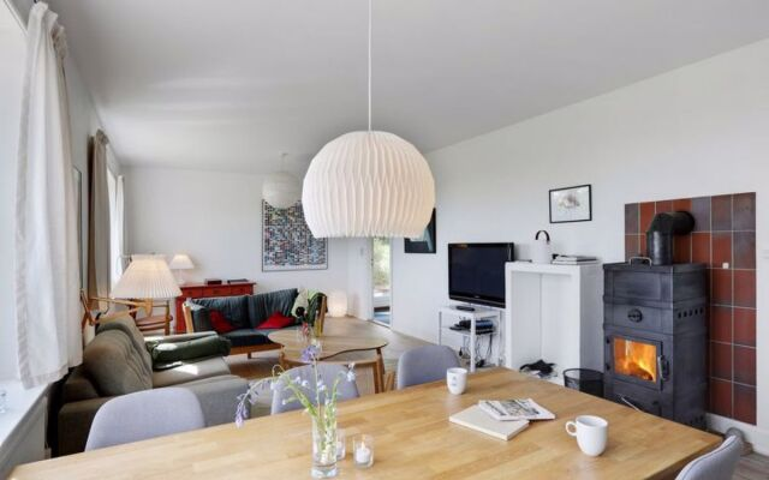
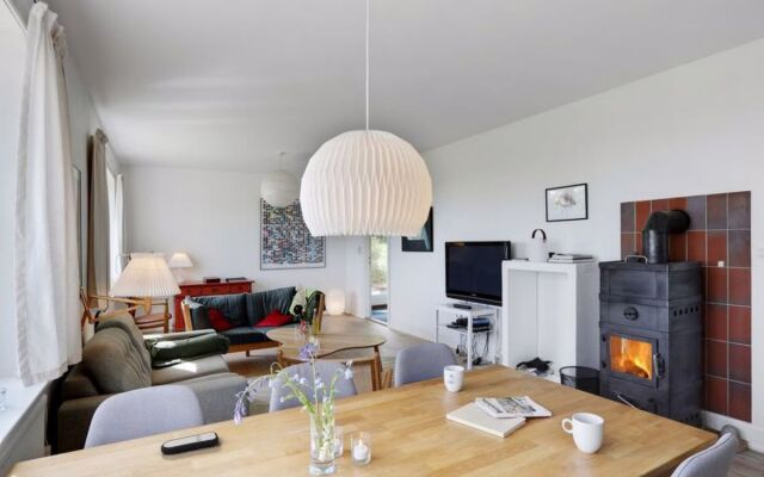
+ remote control [160,430,220,456]
